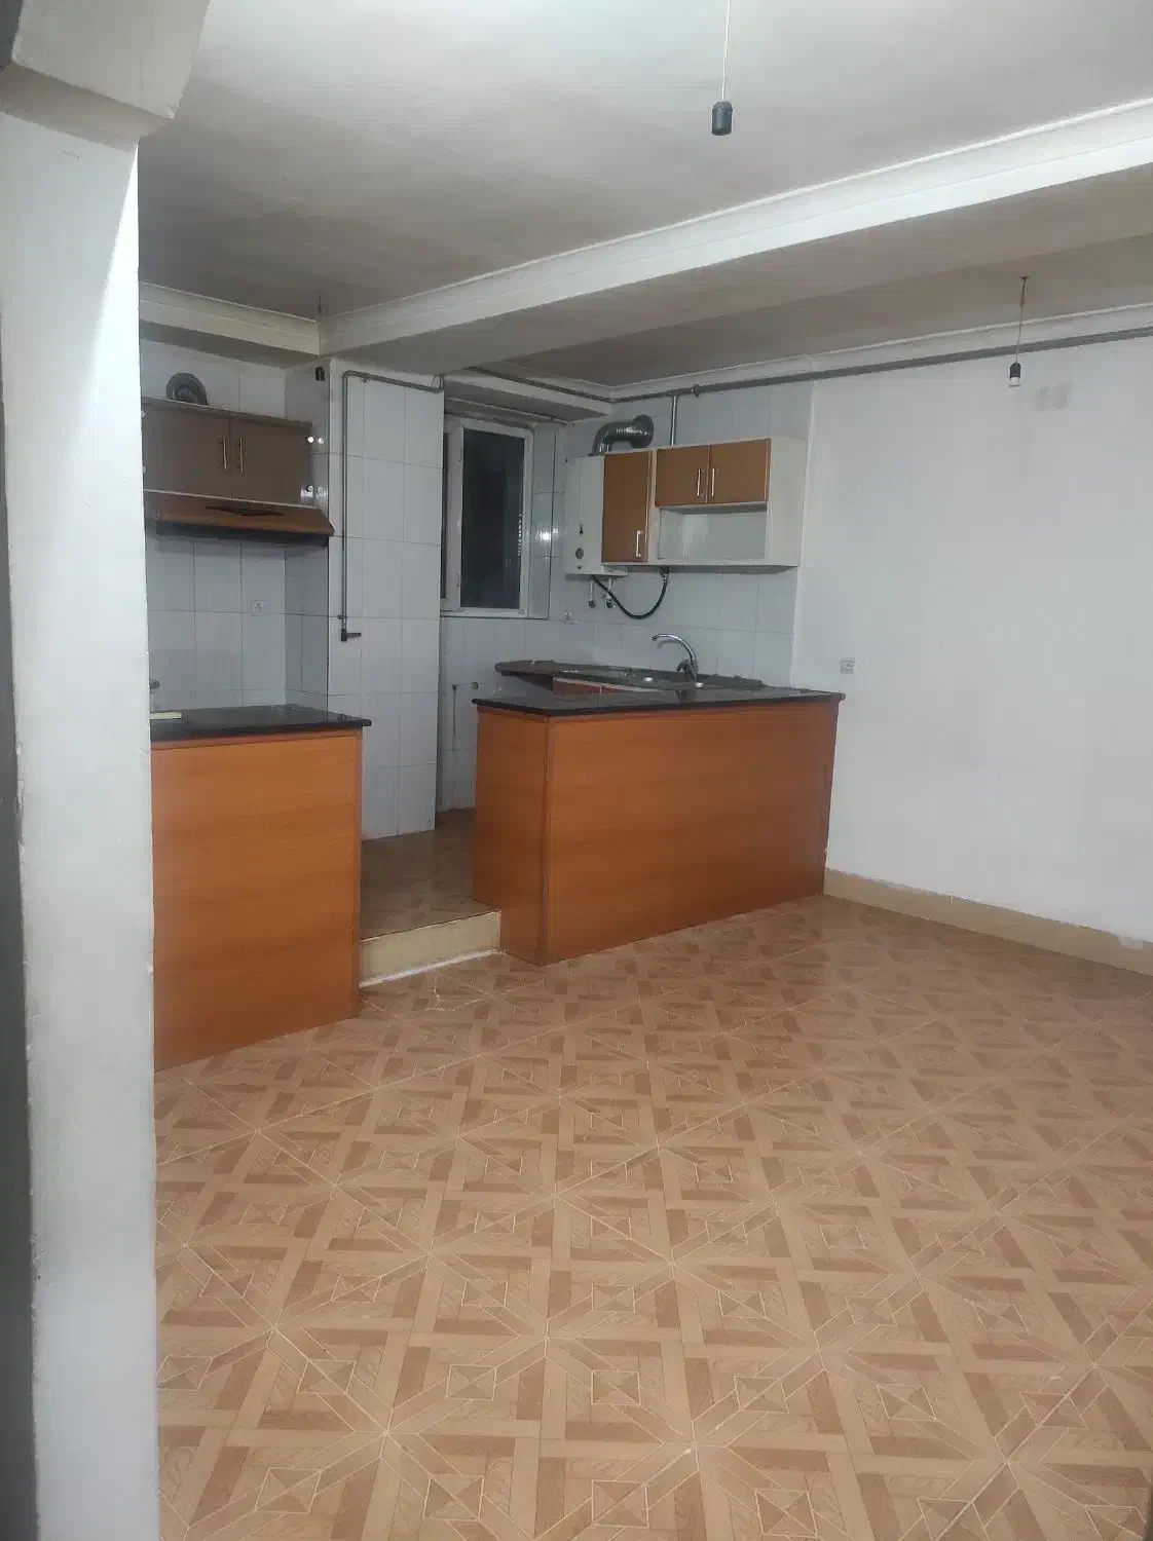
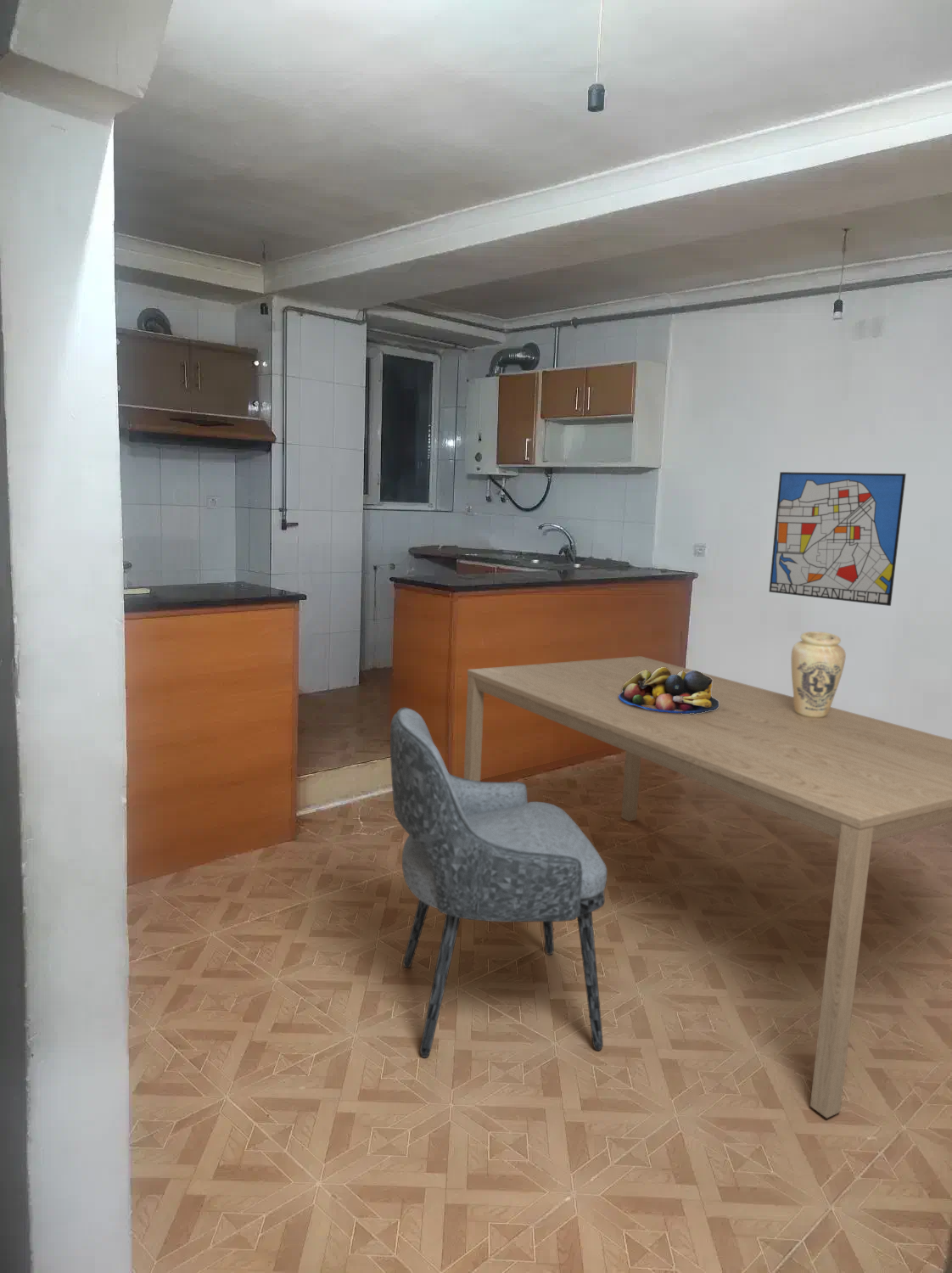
+ fruit bowl [619,667,719,714]
+ dining table [463,655,952,1119]
+ dining chair [389,707,608,1058]
+ vase [790,631,847,718]
+ wall art [768,471,907,607]
